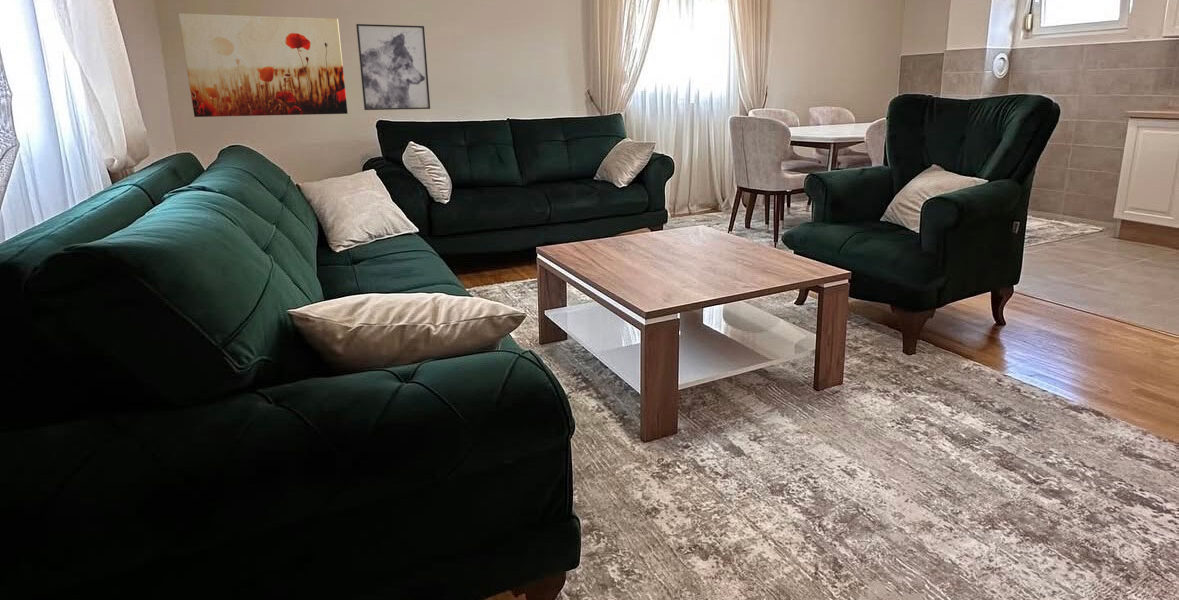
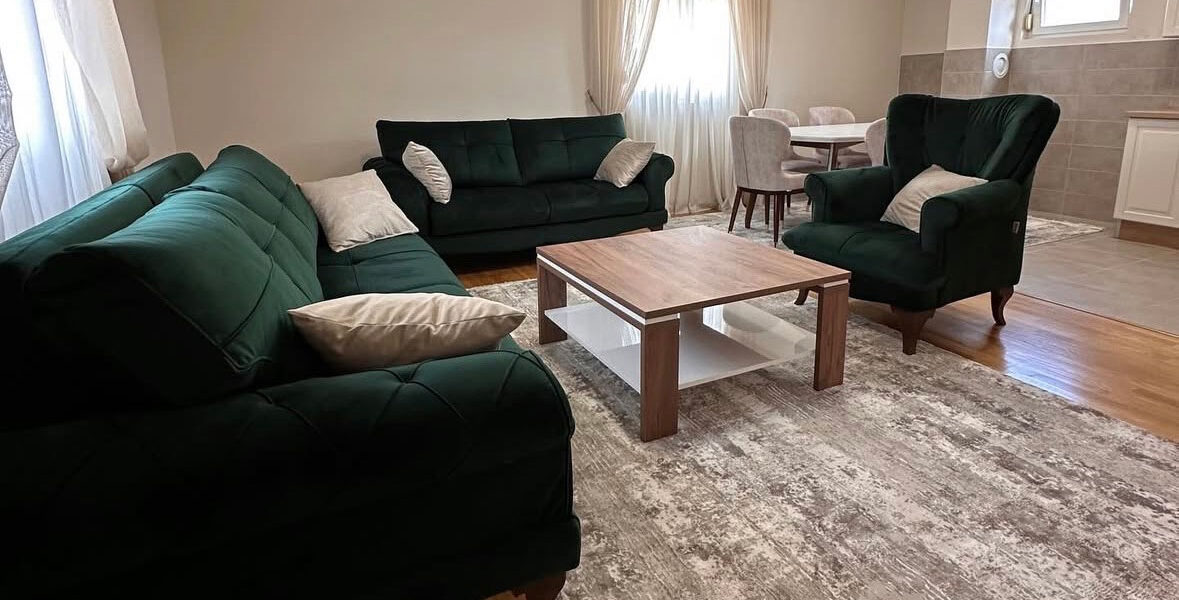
- wall art [177,13,349,118]
- wall art [355,23,431,111]
